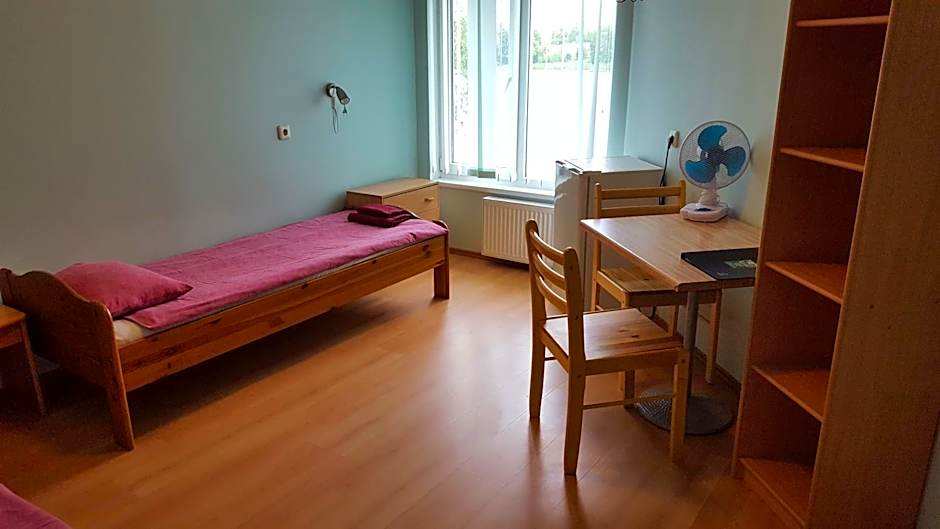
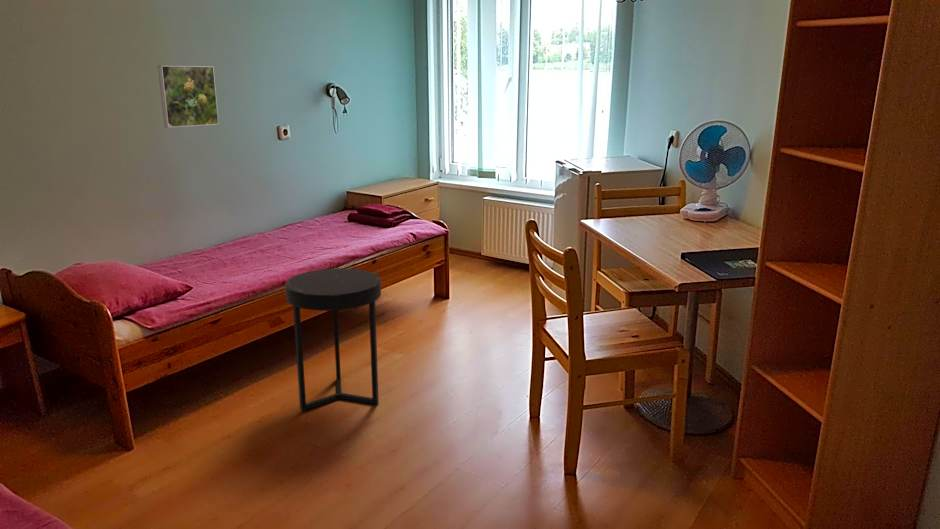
+ side table [284,267,382,412]
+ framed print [157,65,220,129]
